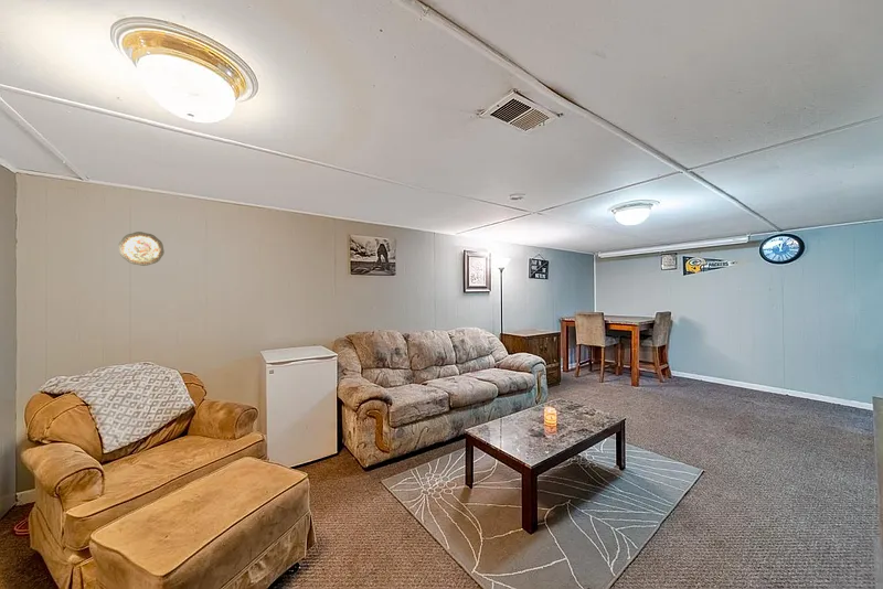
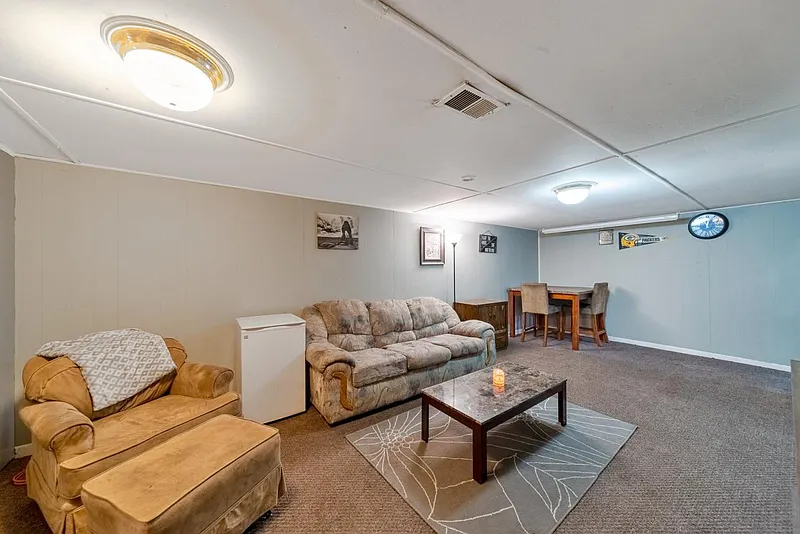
- decorative plate [117,231,166,267]
